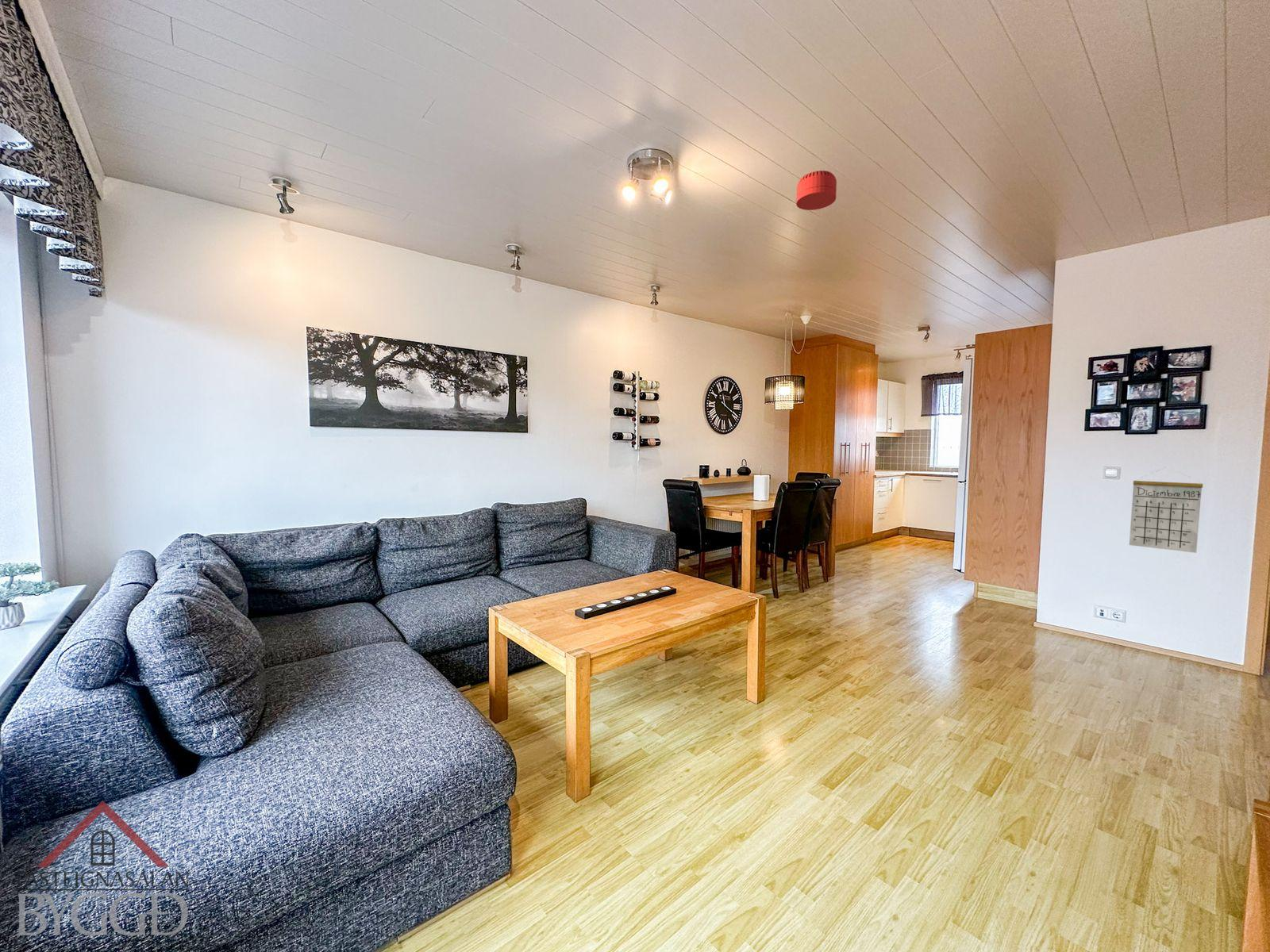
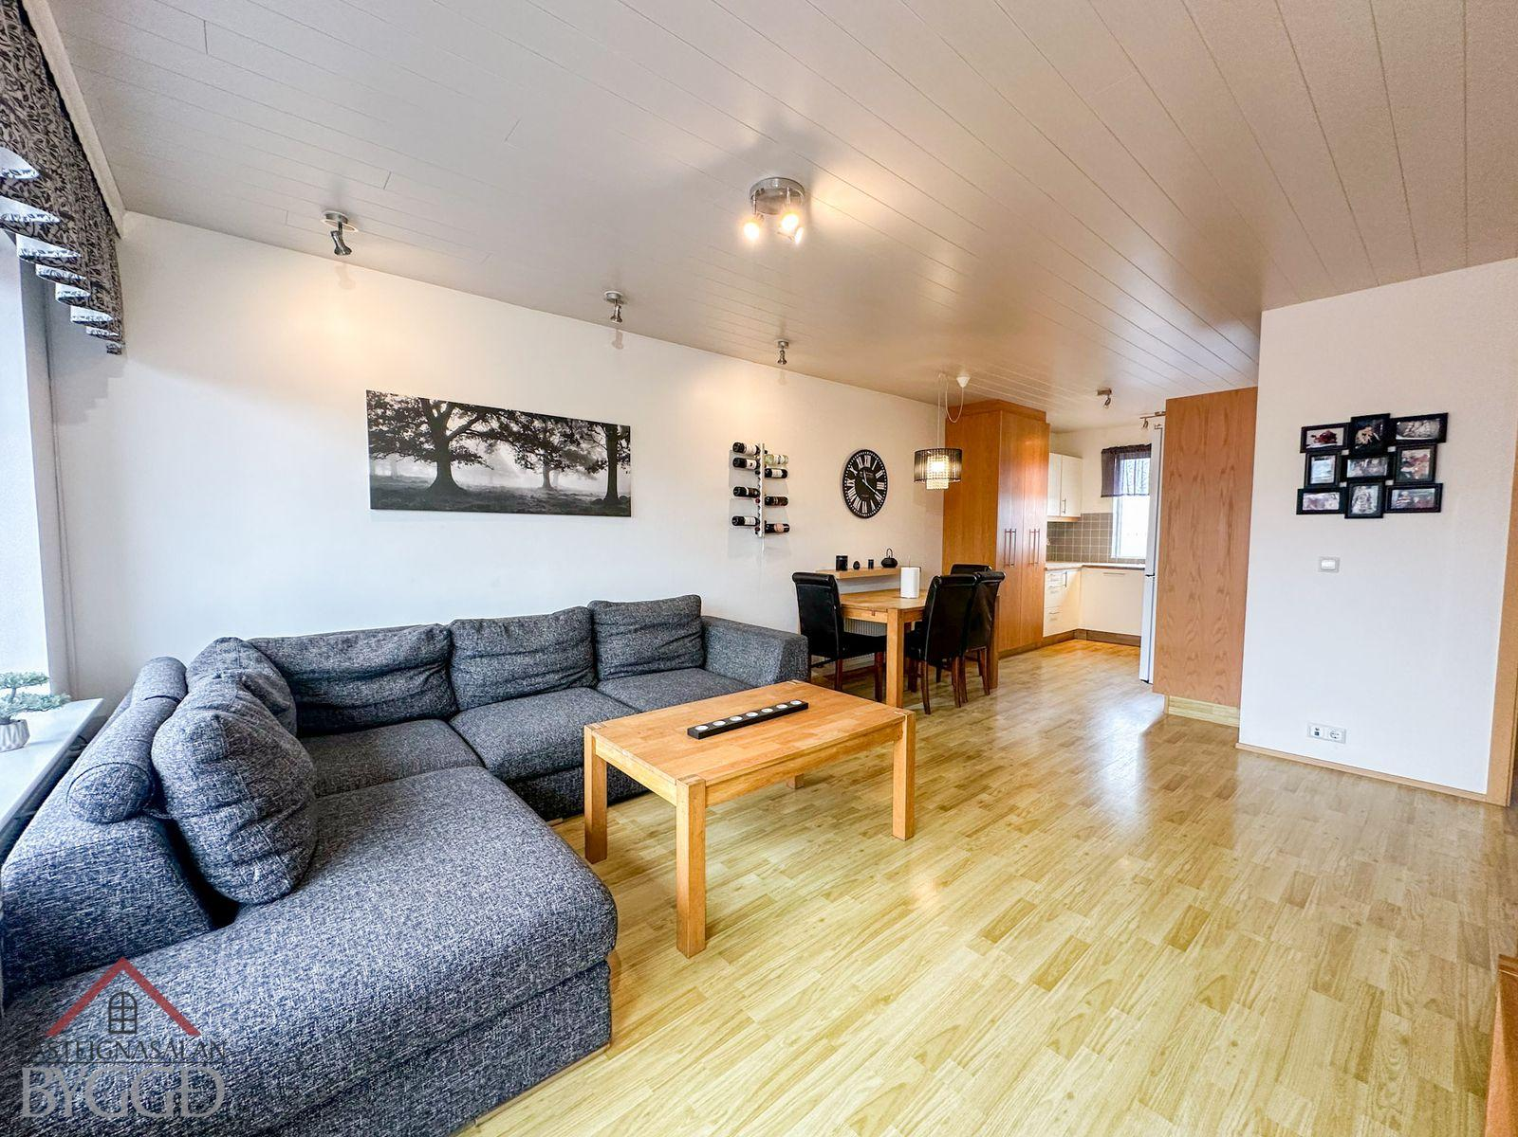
- calendar [1129,466,1203,554]
- smoke detector [795,170,837,211]
